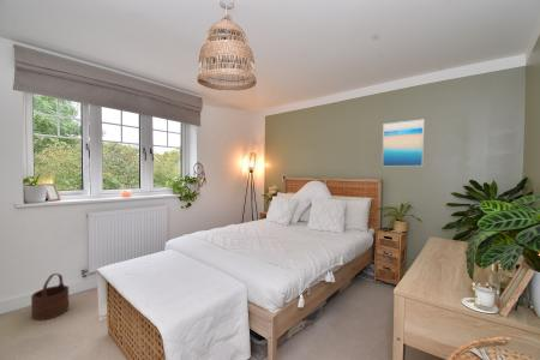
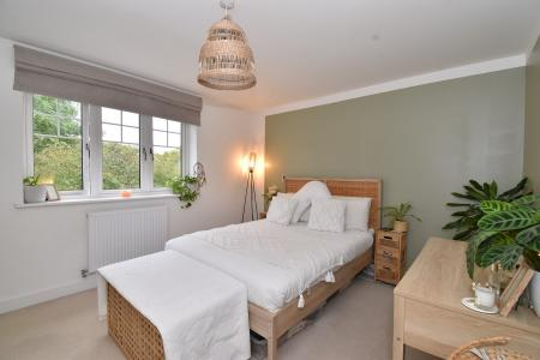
- wooden bucket [30,272,70,322]
- wall art [382,119,426,168]
